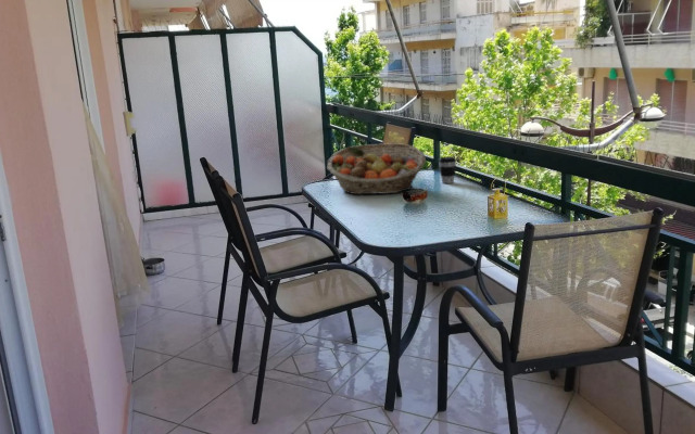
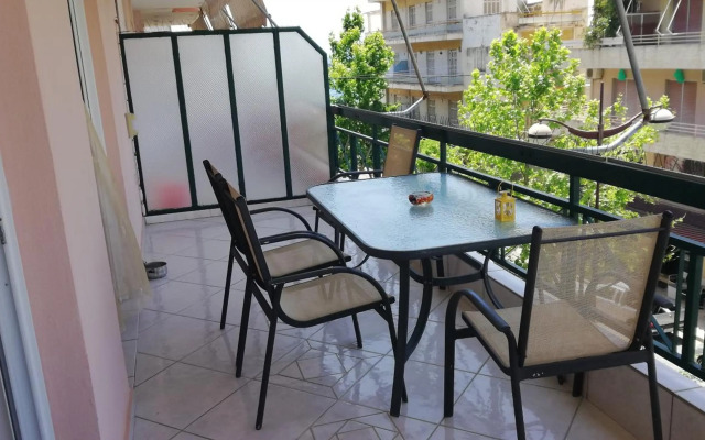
- fruit basket [326,142,427,195]
- coffee cup [438,155,457,184]
